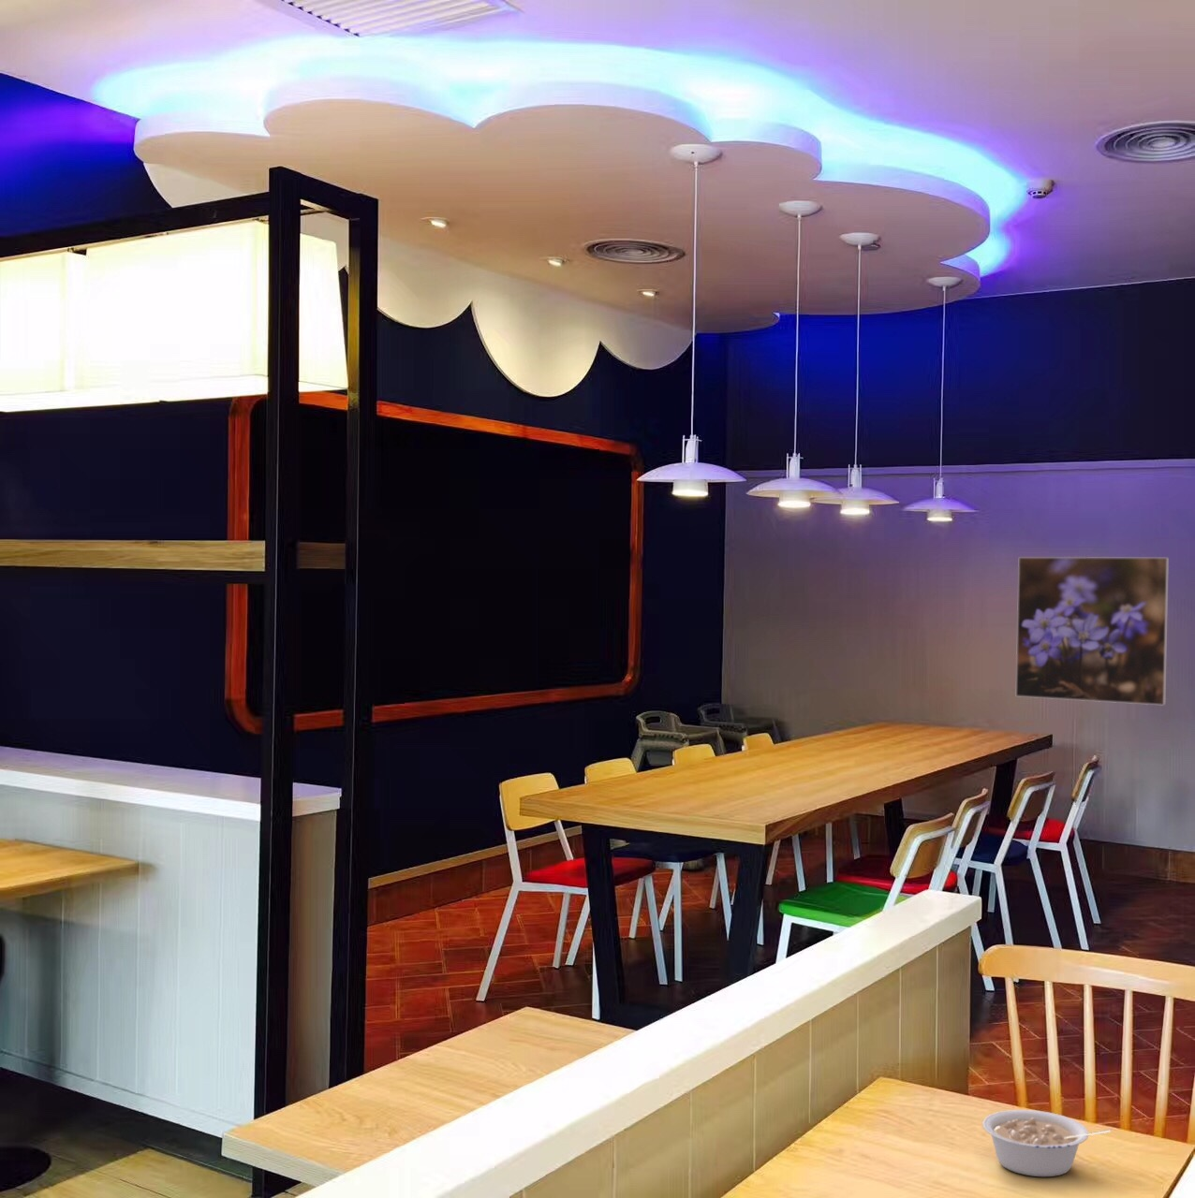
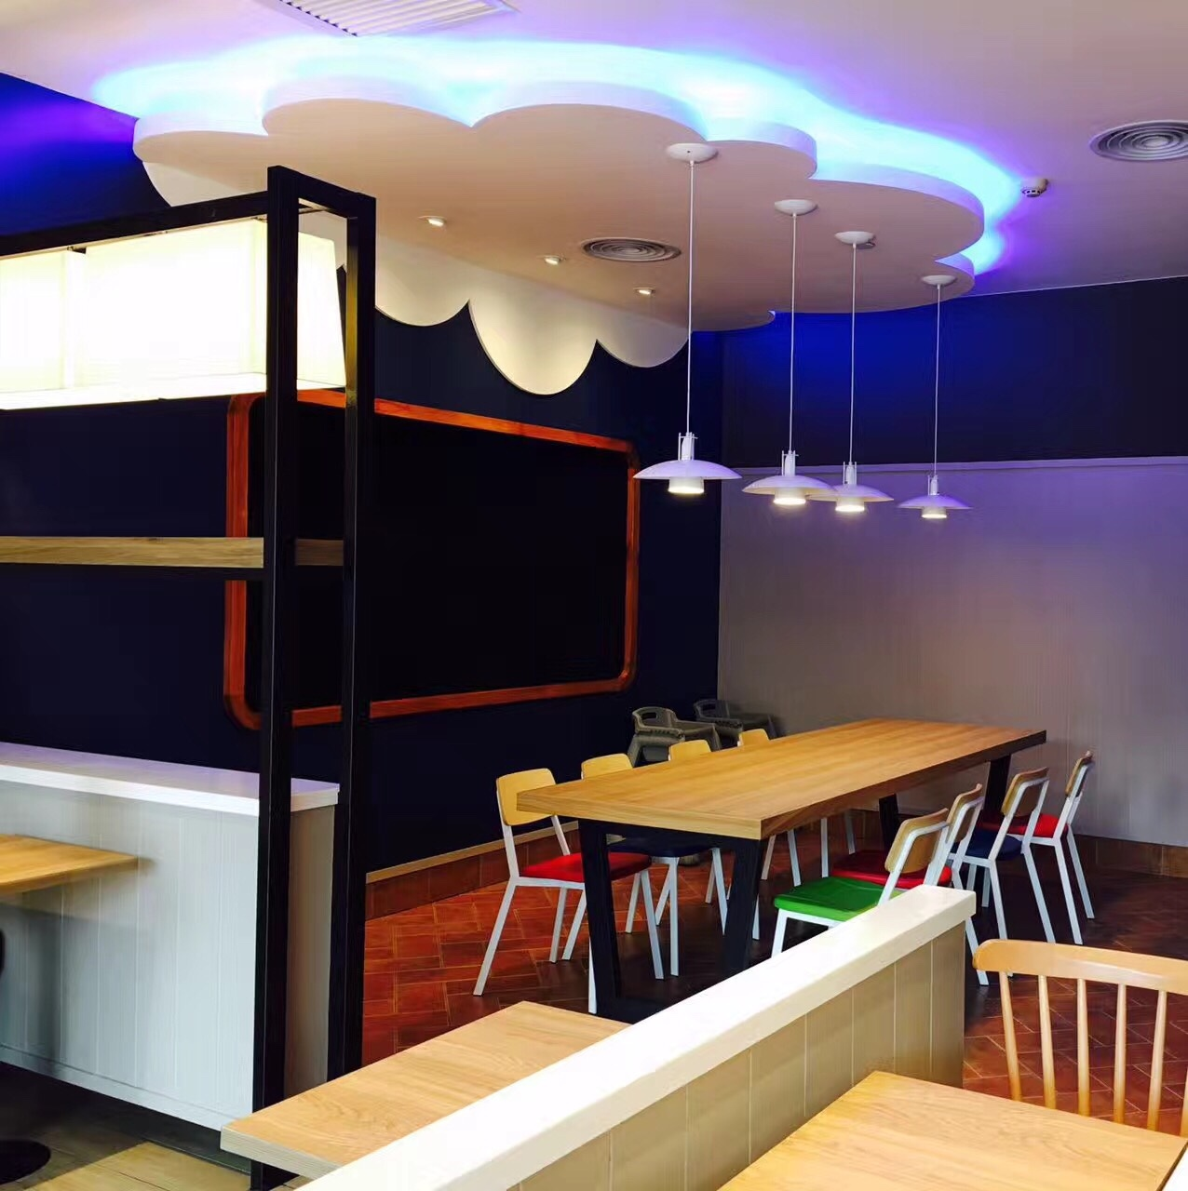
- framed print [1016,556,1170,707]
- legume [982,1109,1113,1177]
